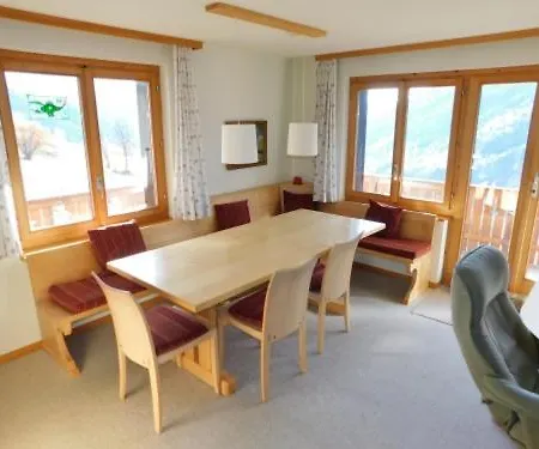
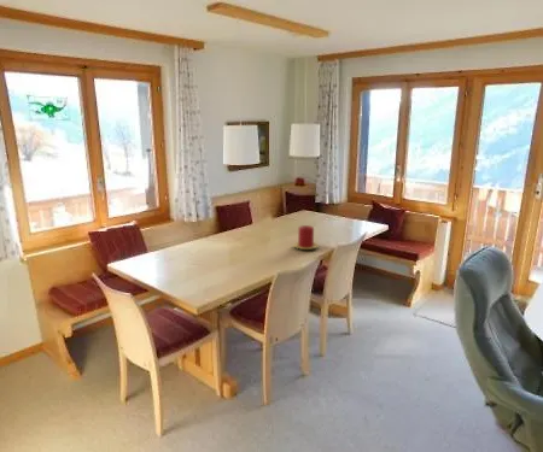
+ candle [292,224,320,251]
